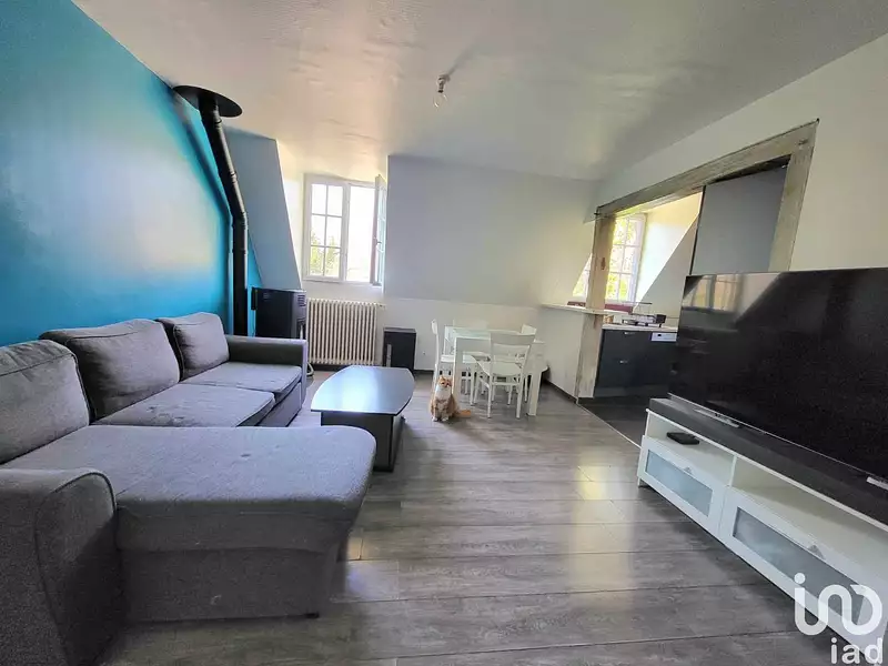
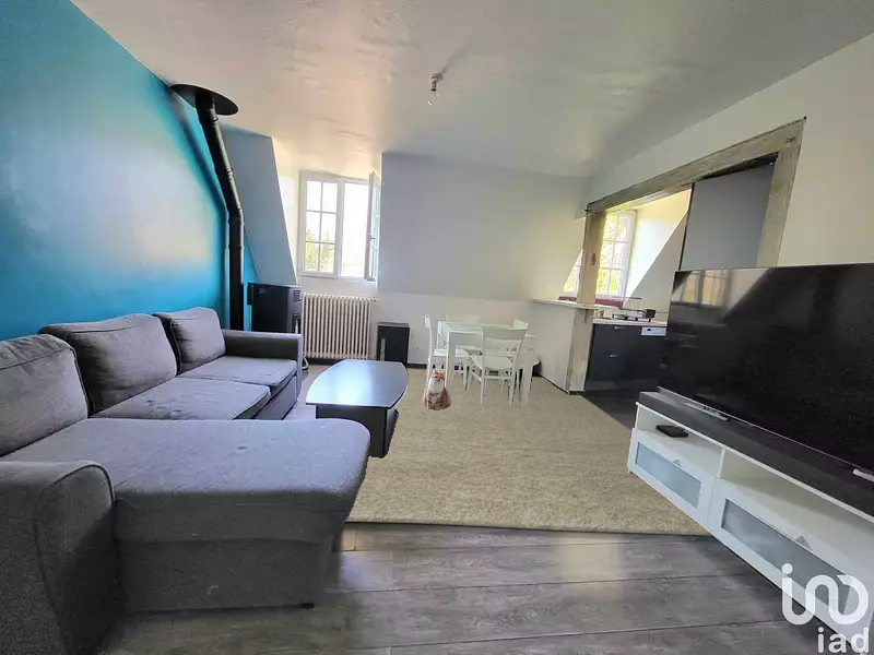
+ rug [344,367,714,537]
